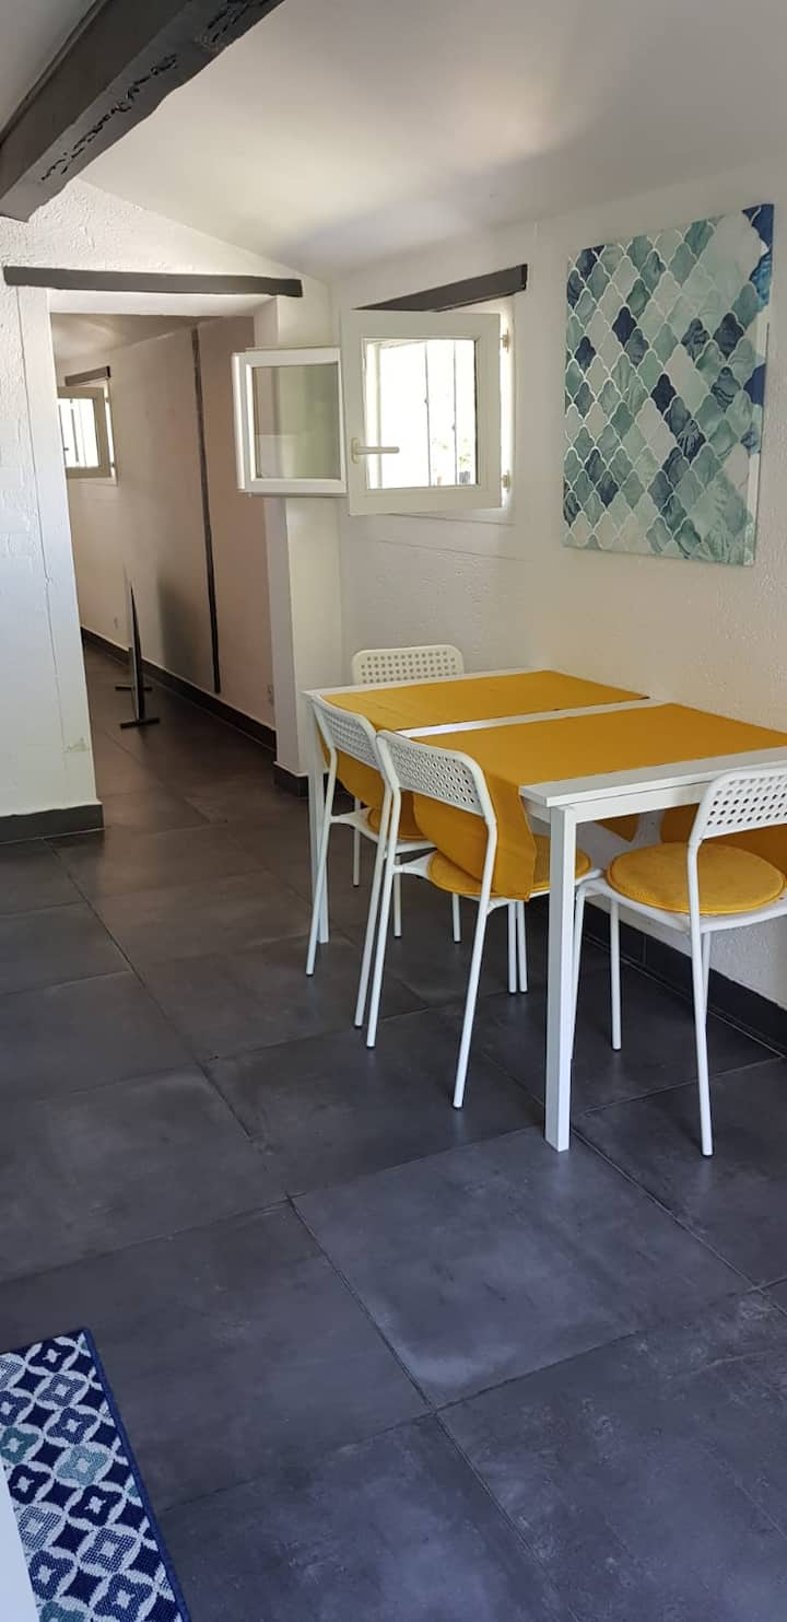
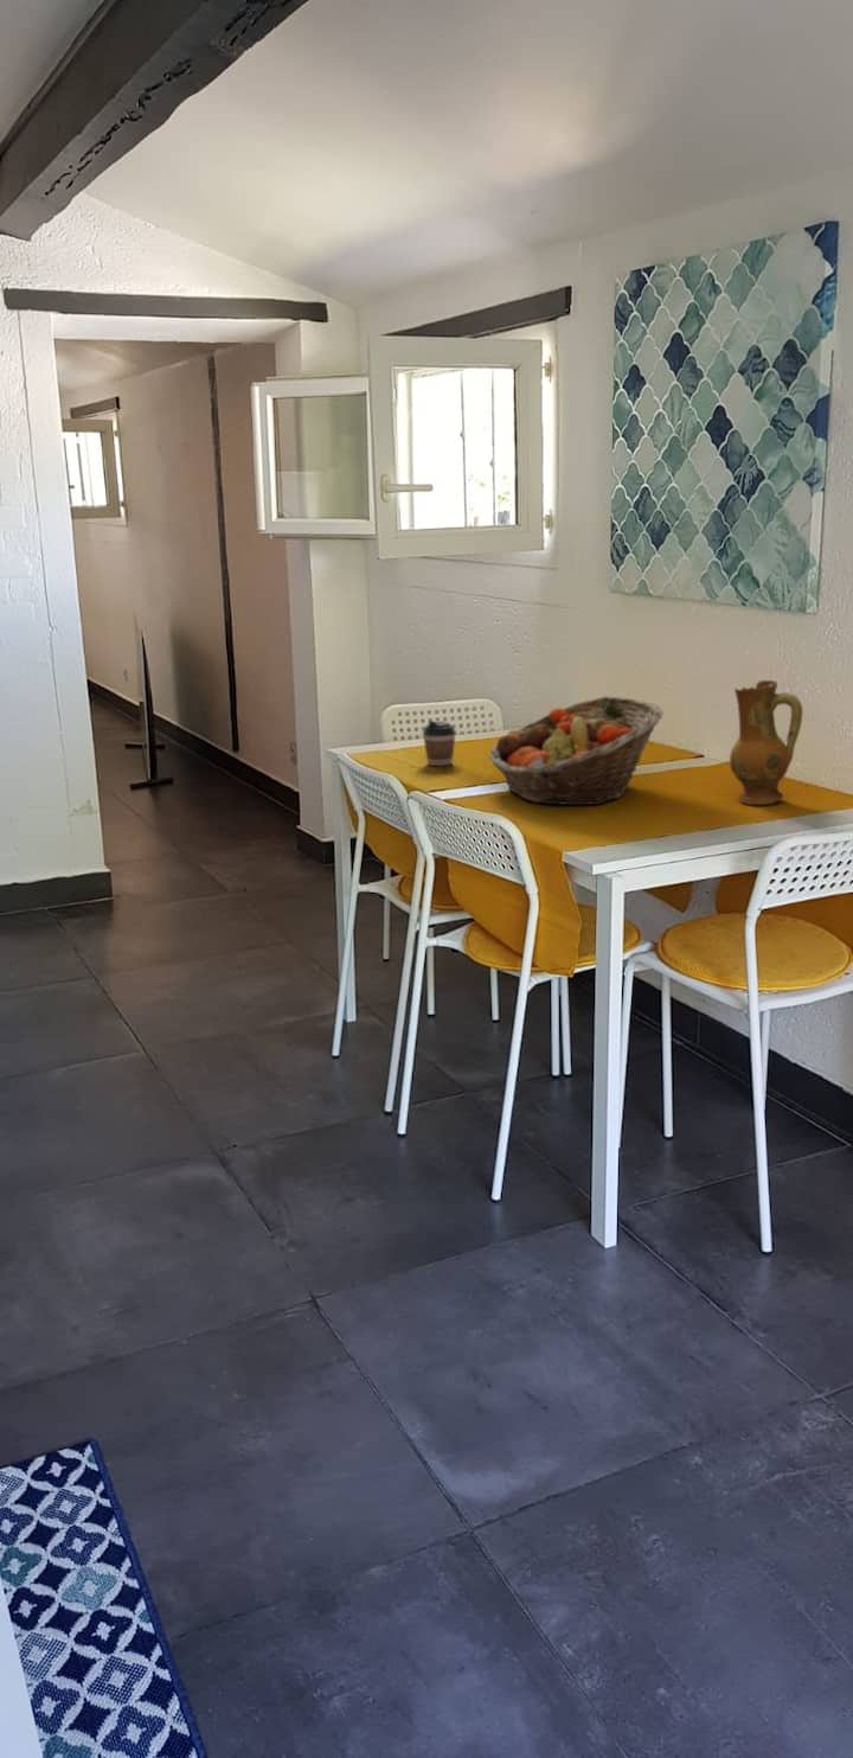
+ ceramic jug [729,679,803,806]
+ coffee cup [422,720,457,767]
+ fruit basket [488,696,665,806]
